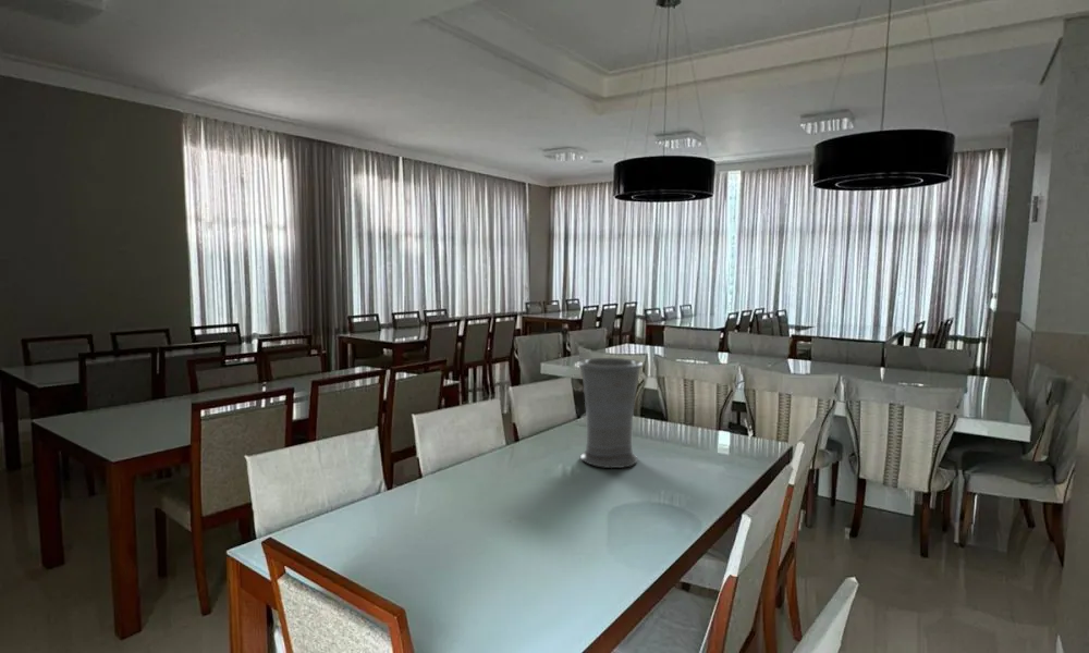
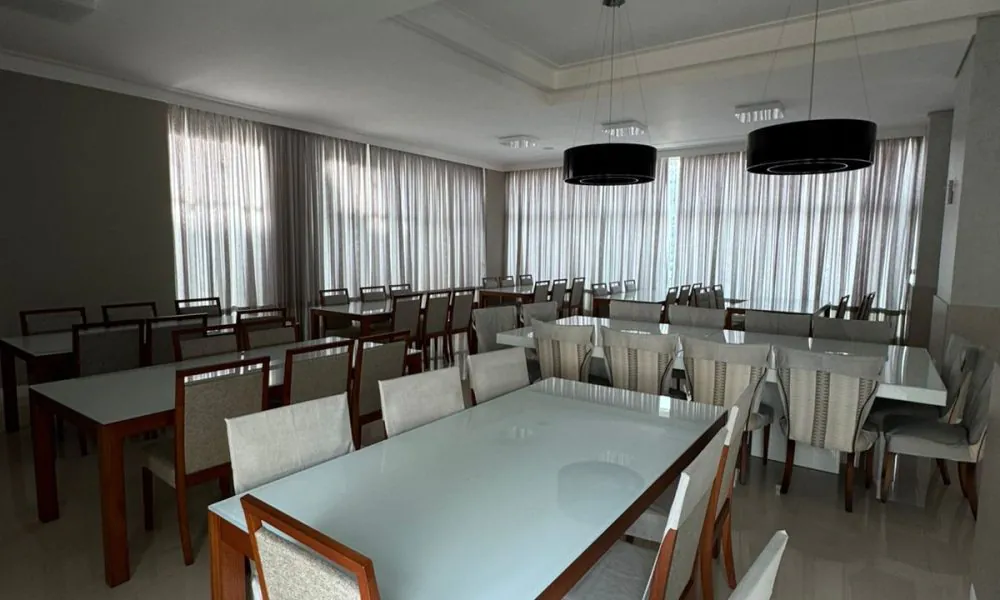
- vase [577,357,644,469]
